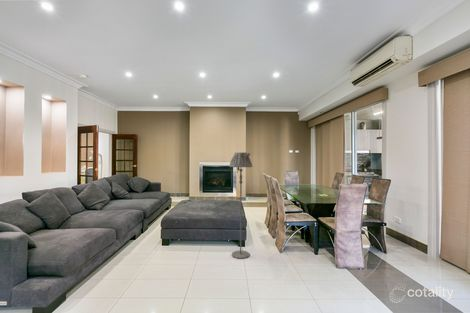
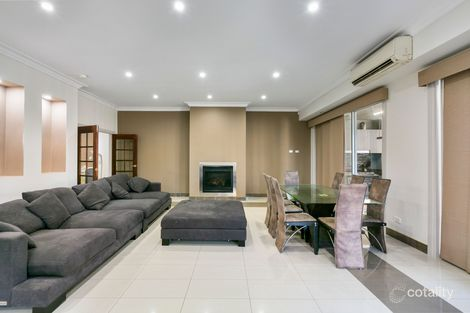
- floor lamp [228,151,253,260]
